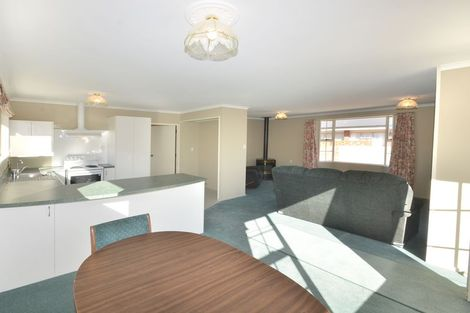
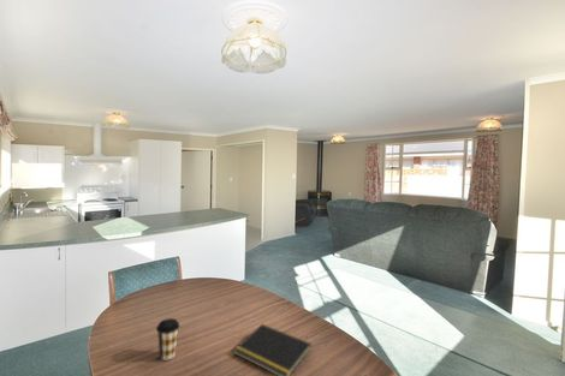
+ notepad [232,323,313,376]
+ coffee cup [155,317,180,362]
